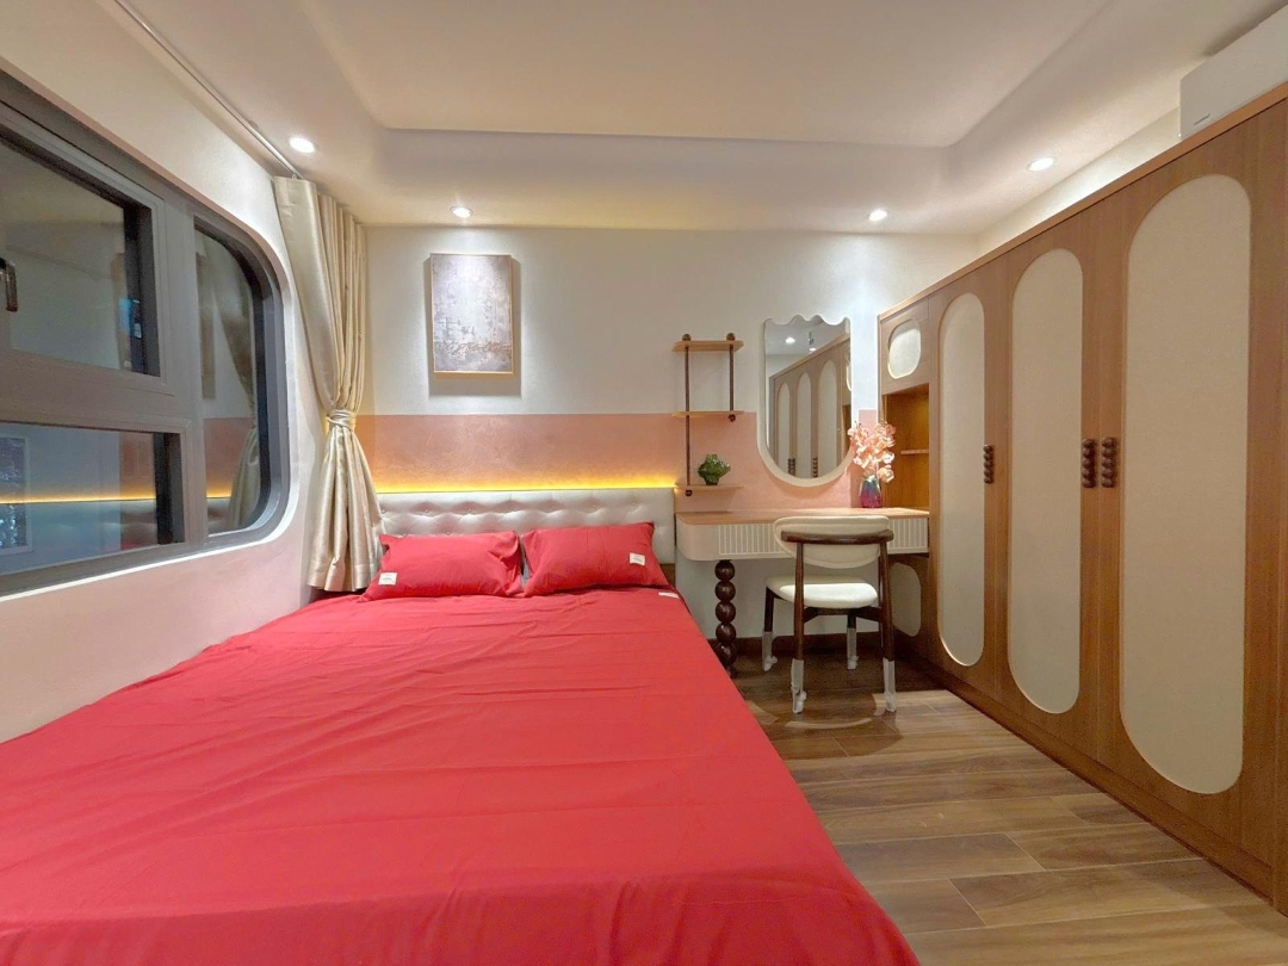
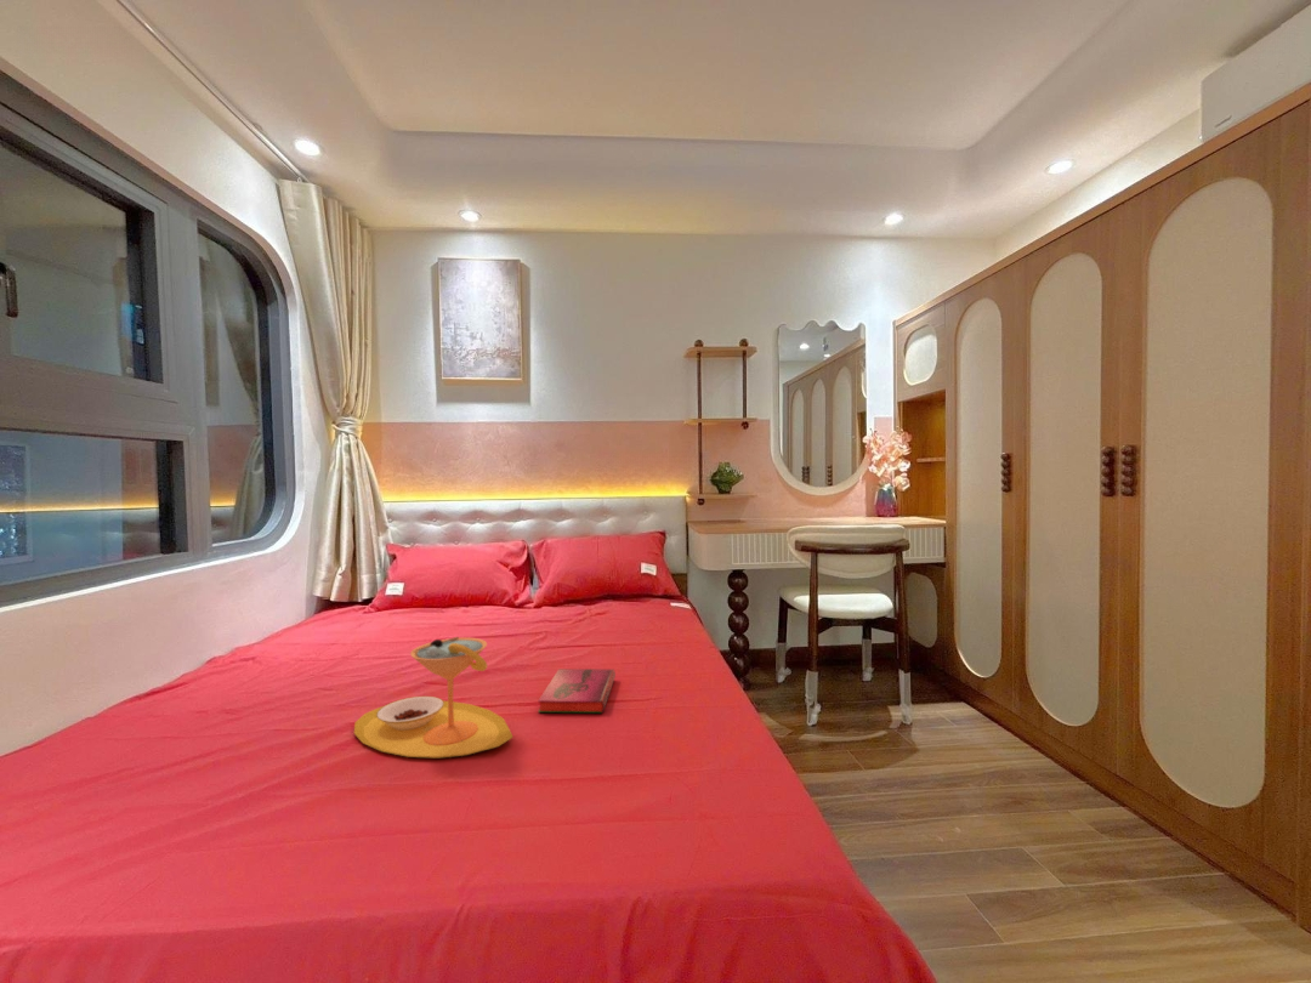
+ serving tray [353,636,513,760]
+ hardback book [537,667,617,715]
